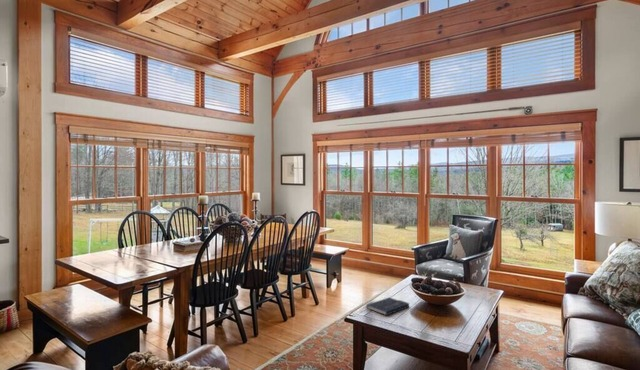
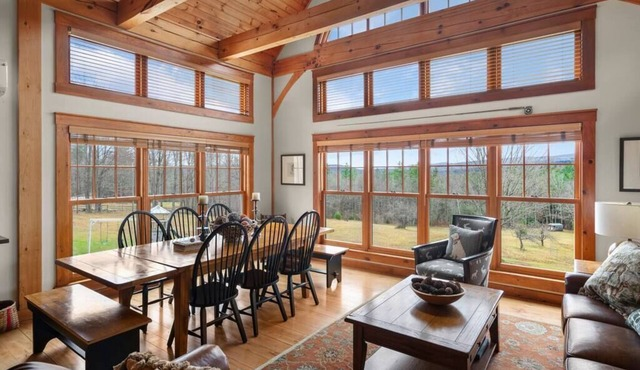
- book [360,296,410,317]
